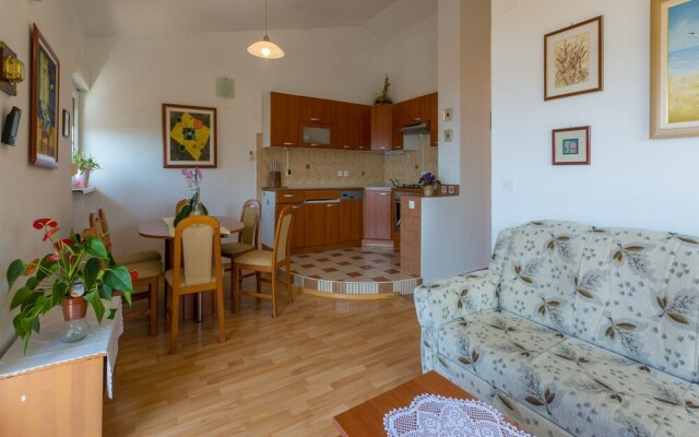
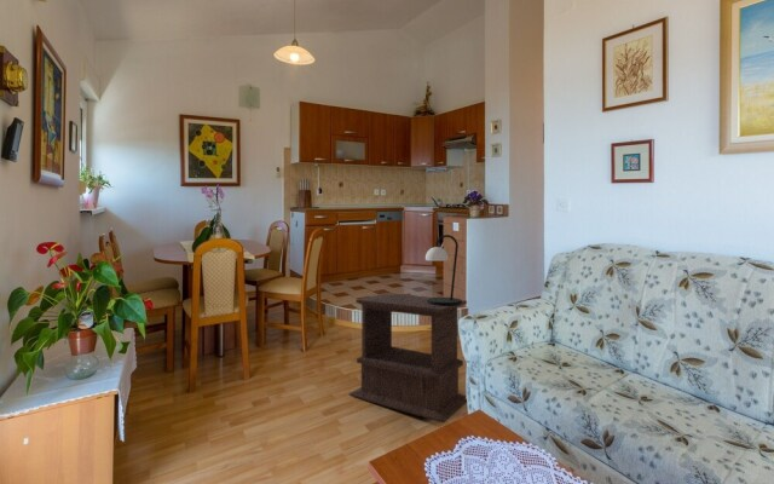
+ side table [348,292,468,425]
+ table lamp [424,234,462,306]
